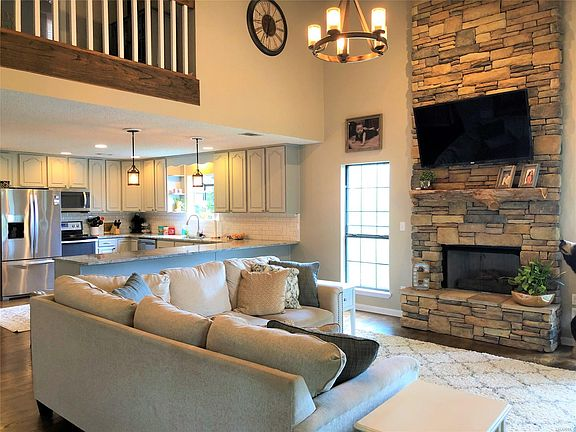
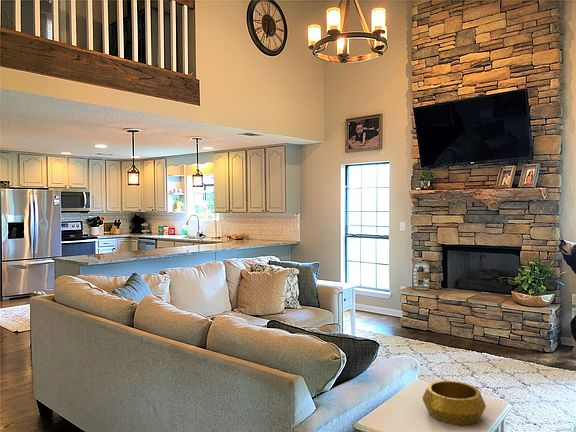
+ decorative bowl [422,380,487,426]
